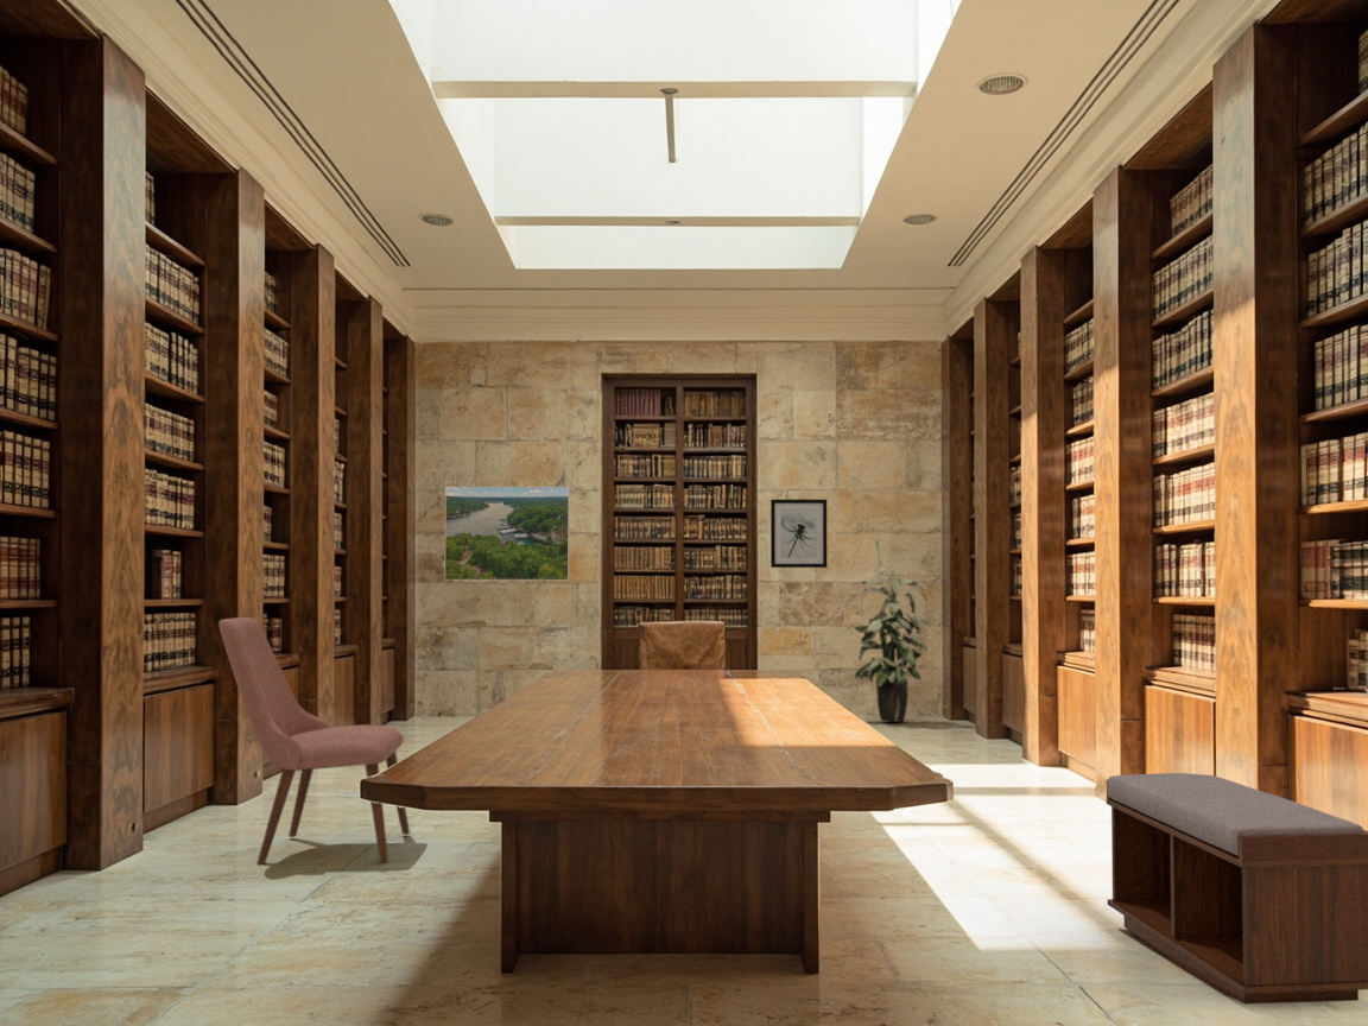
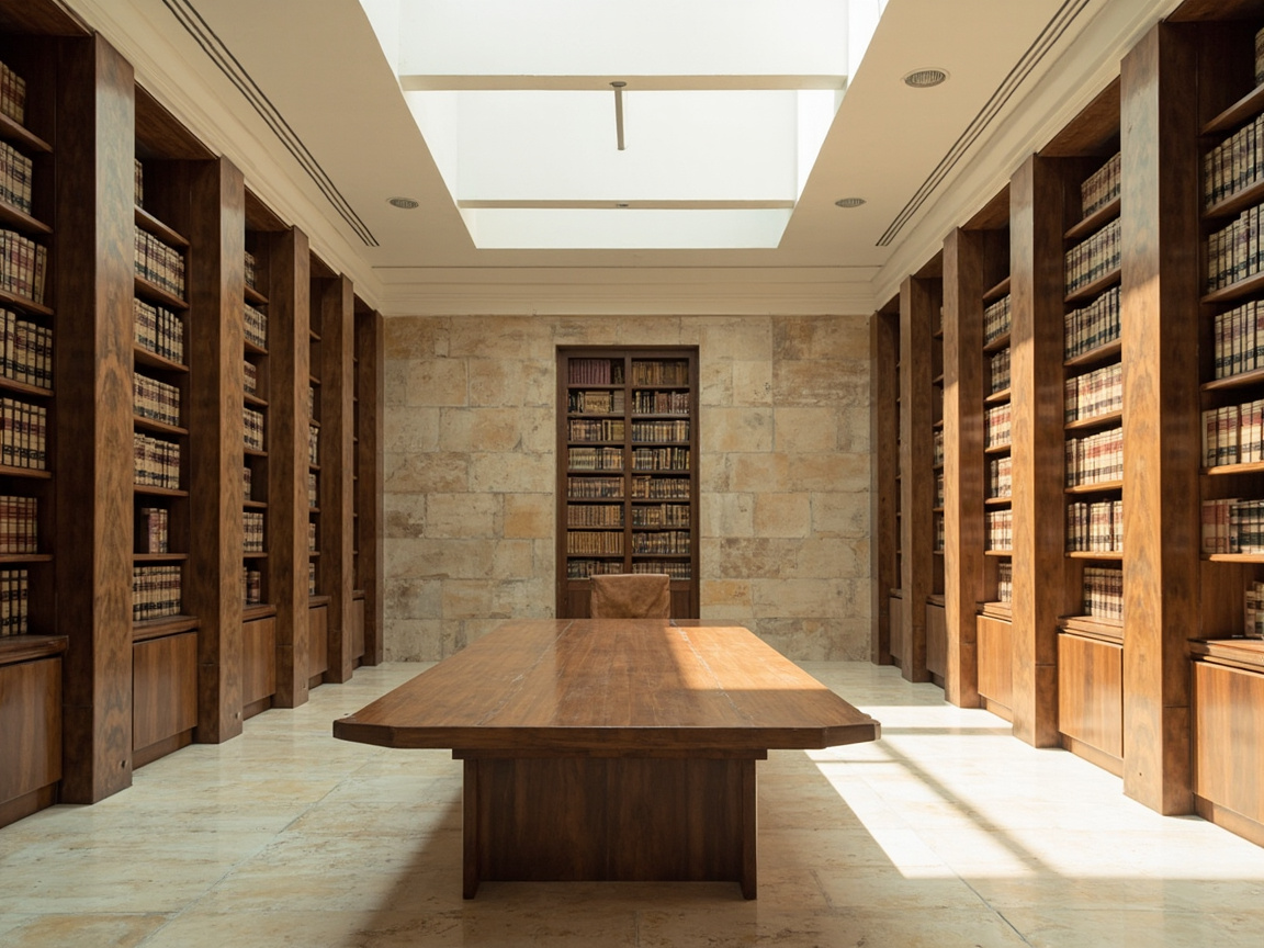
- chair [217,616,411,866]
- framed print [444,486,570,581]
- bench [1106,772,1368,1005]
- wall art [770,499,828,569]
- indoor plant [851,568,930,723]
